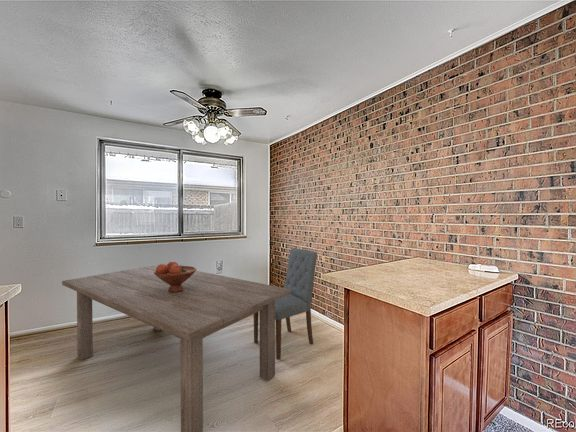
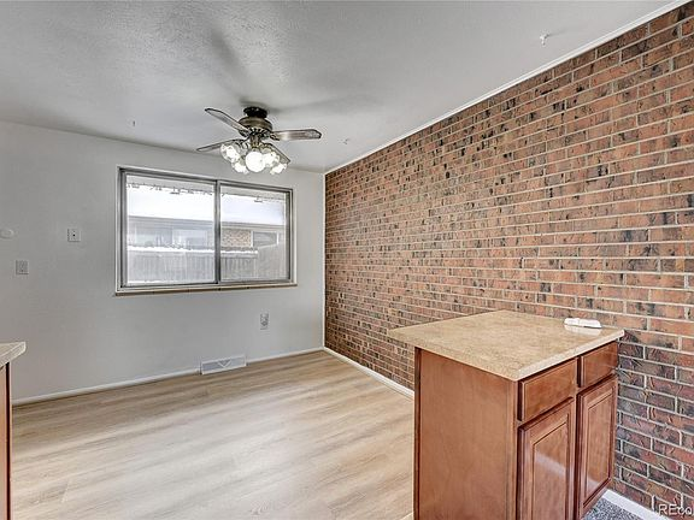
- fruit bowl [154,260,197,293]
- dining chair [253,248,318,361]
- dining table [61,263,291,432]
